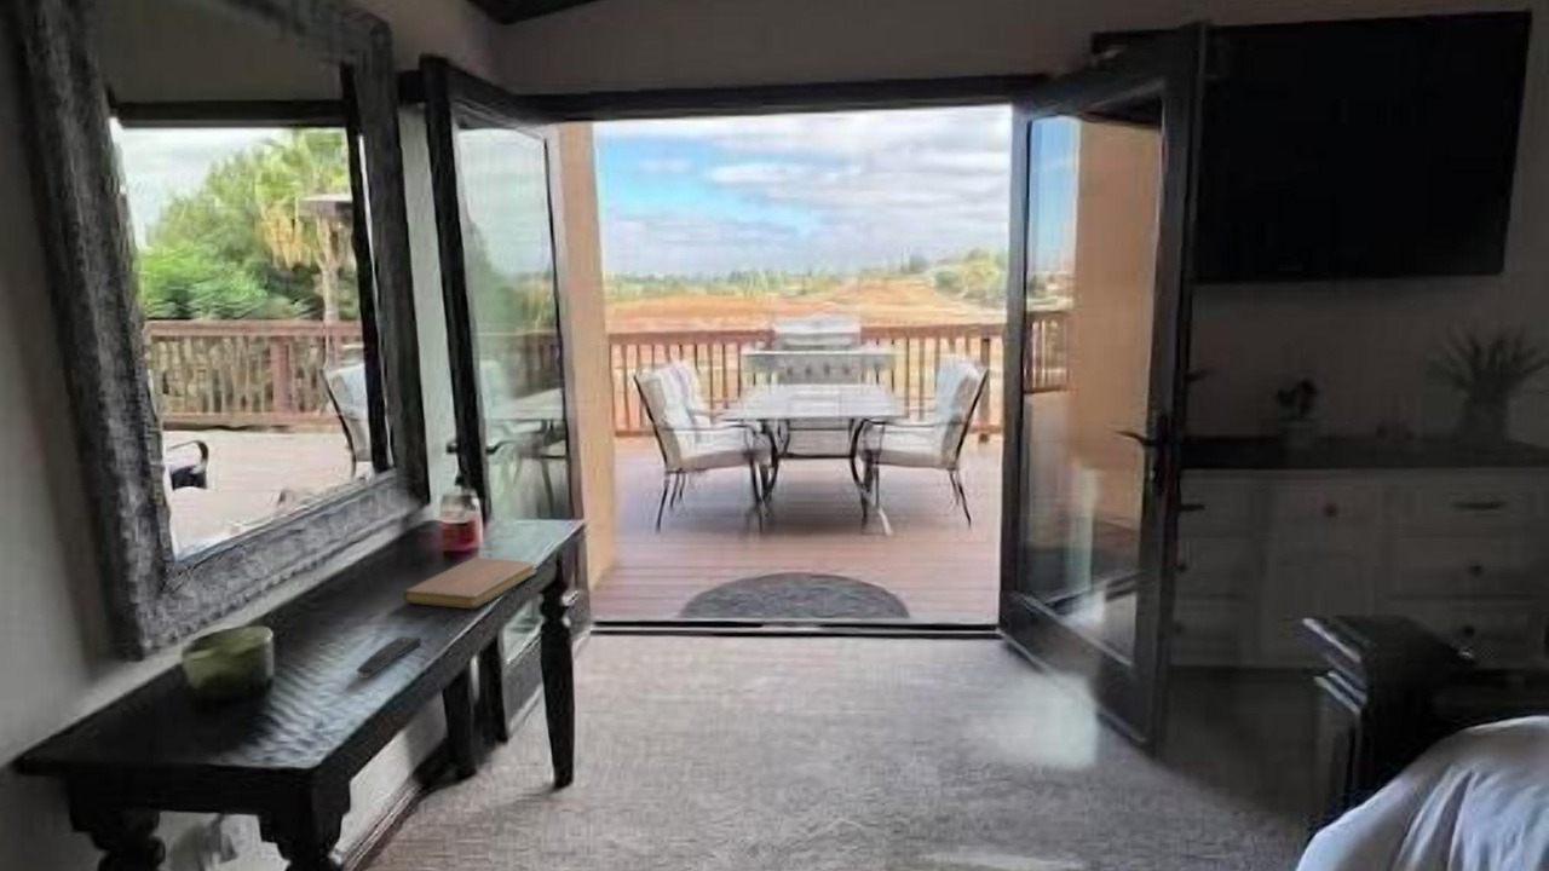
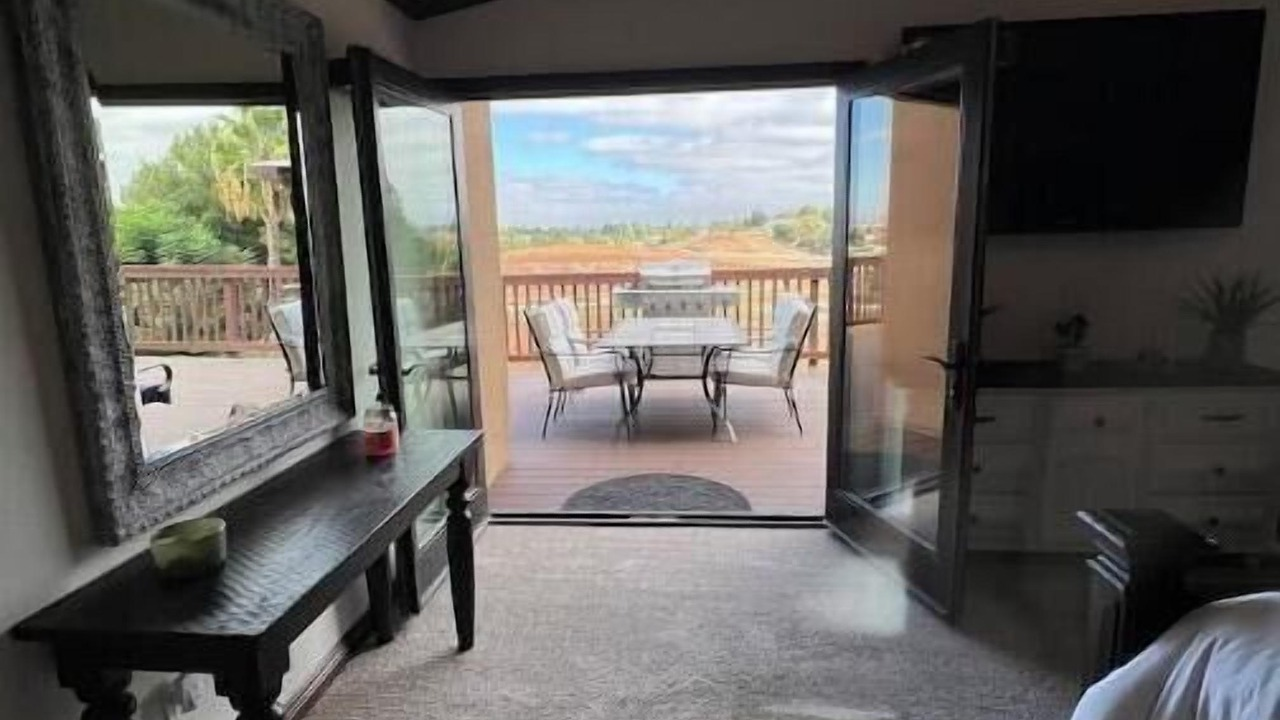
- remote control [355,635,424,680]
- notebook [402,556,539,610]
